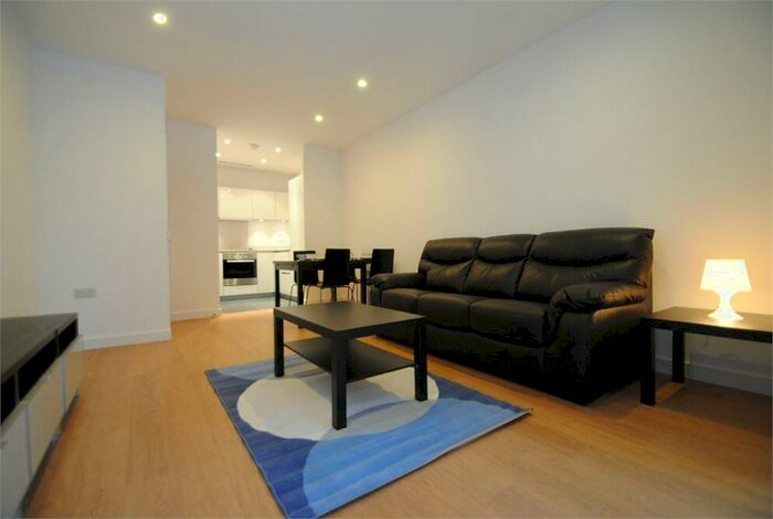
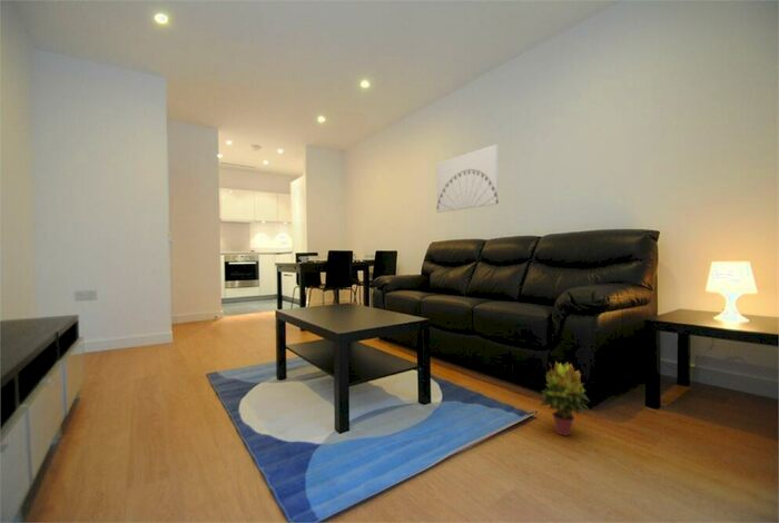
+ potted plant [539,359,591,437]
+ wall art [435,144,500,214]
